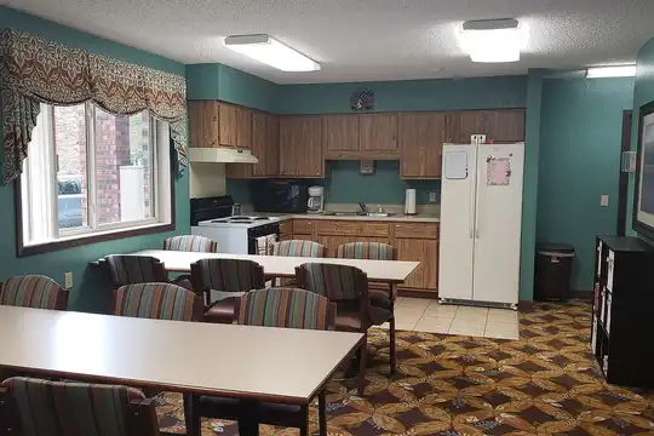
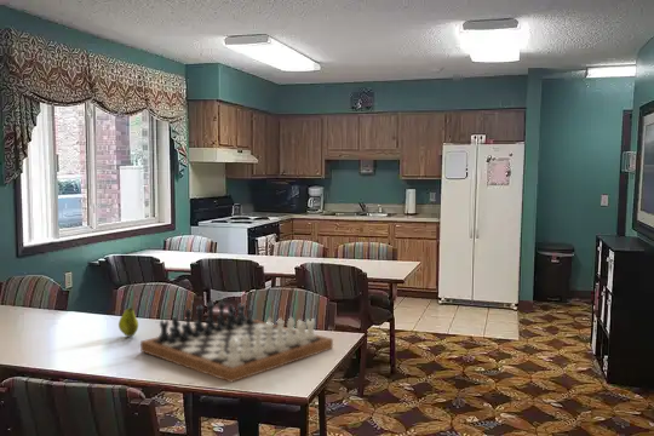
+ fruit [117,306,139,338]
+ chess set [139,298,334,383]
